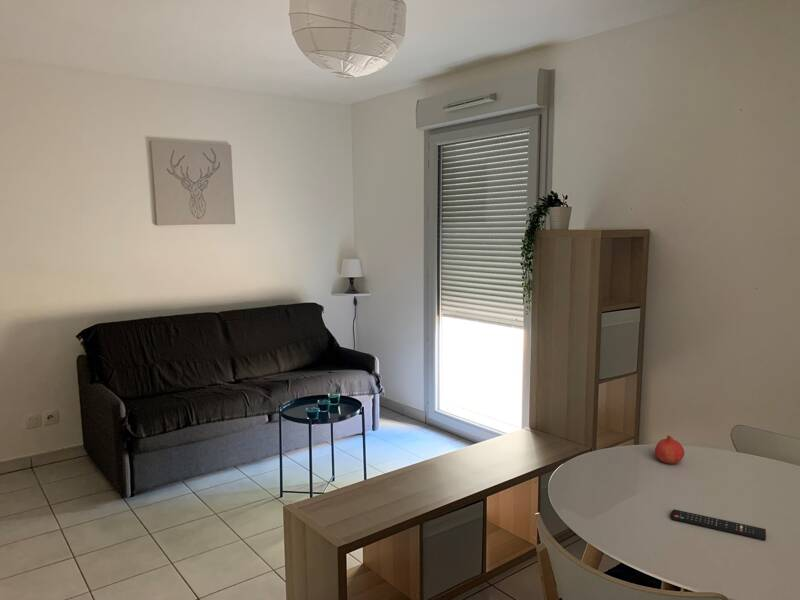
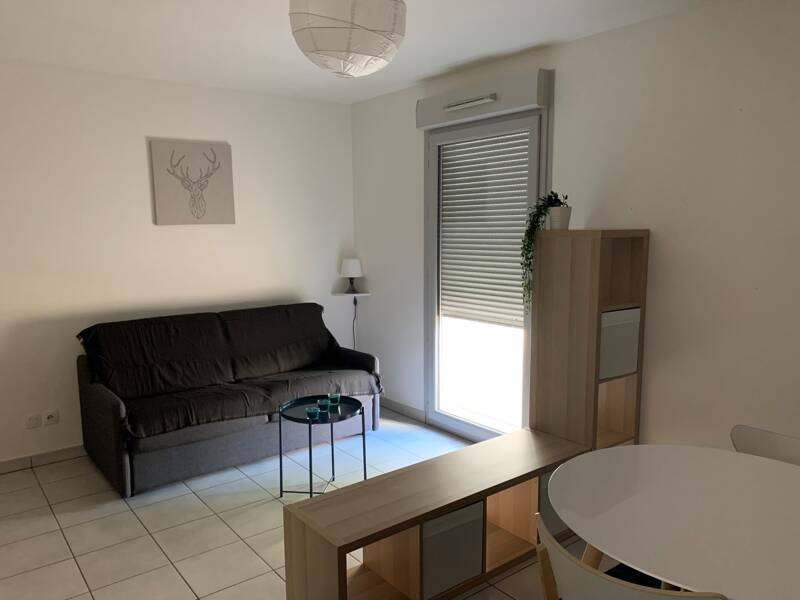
- fruit [654,434,685,465]
- remote control [670,508,767,541]
